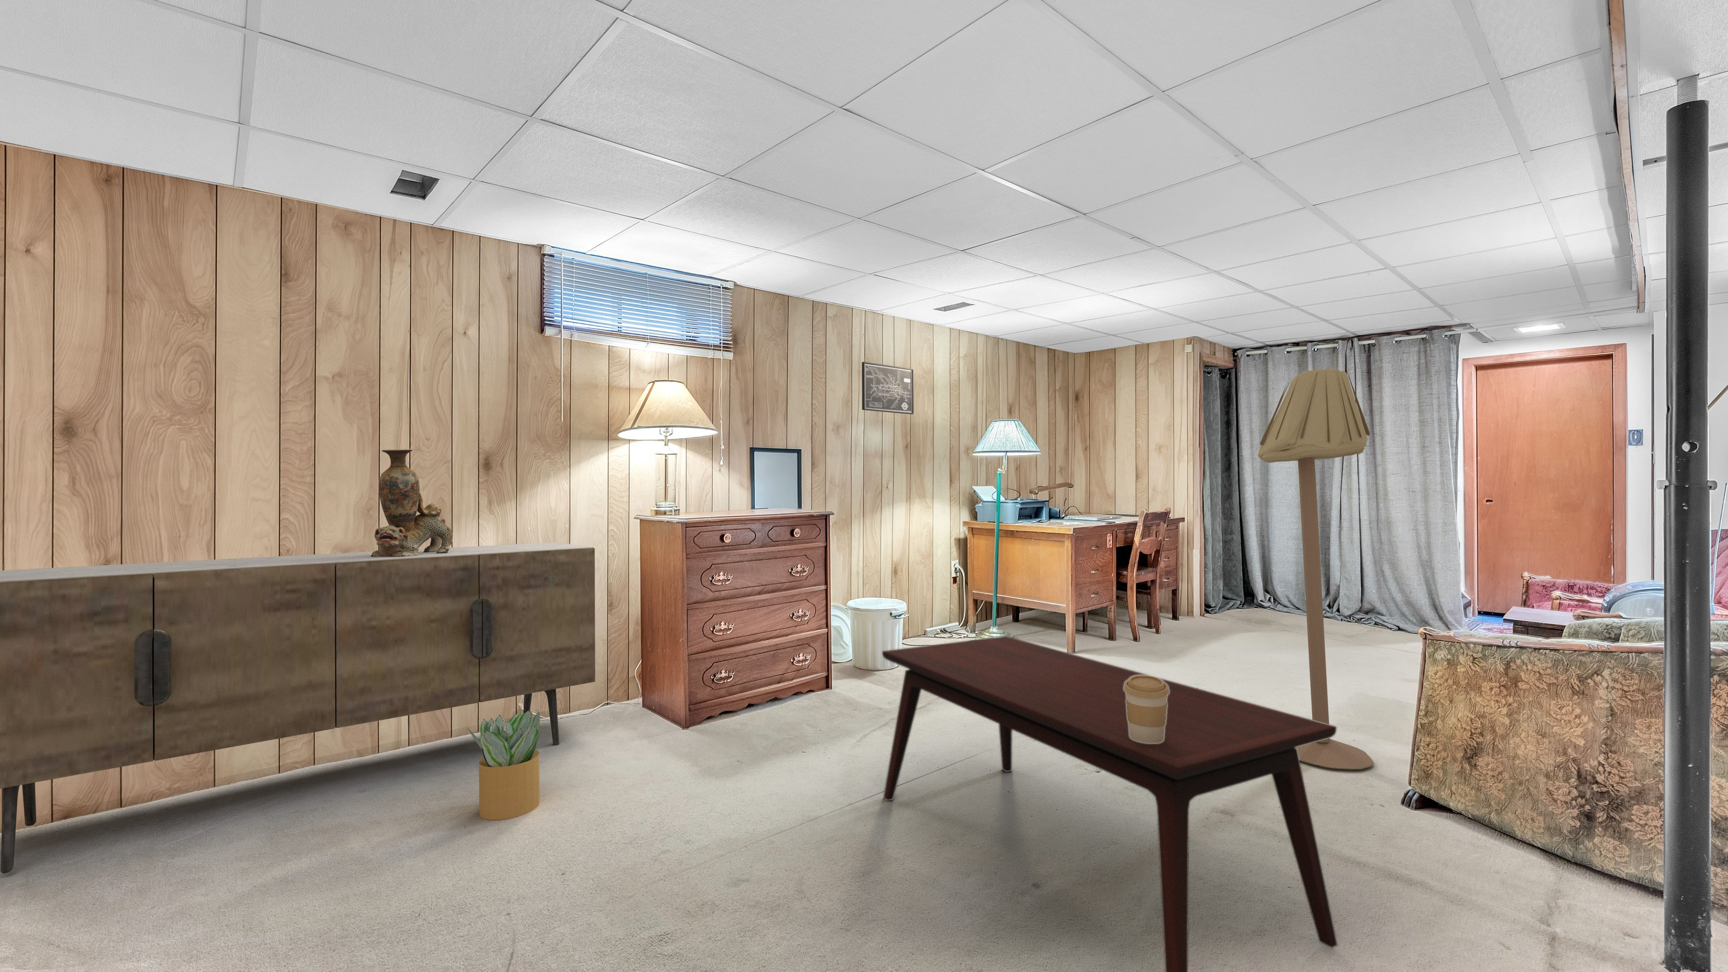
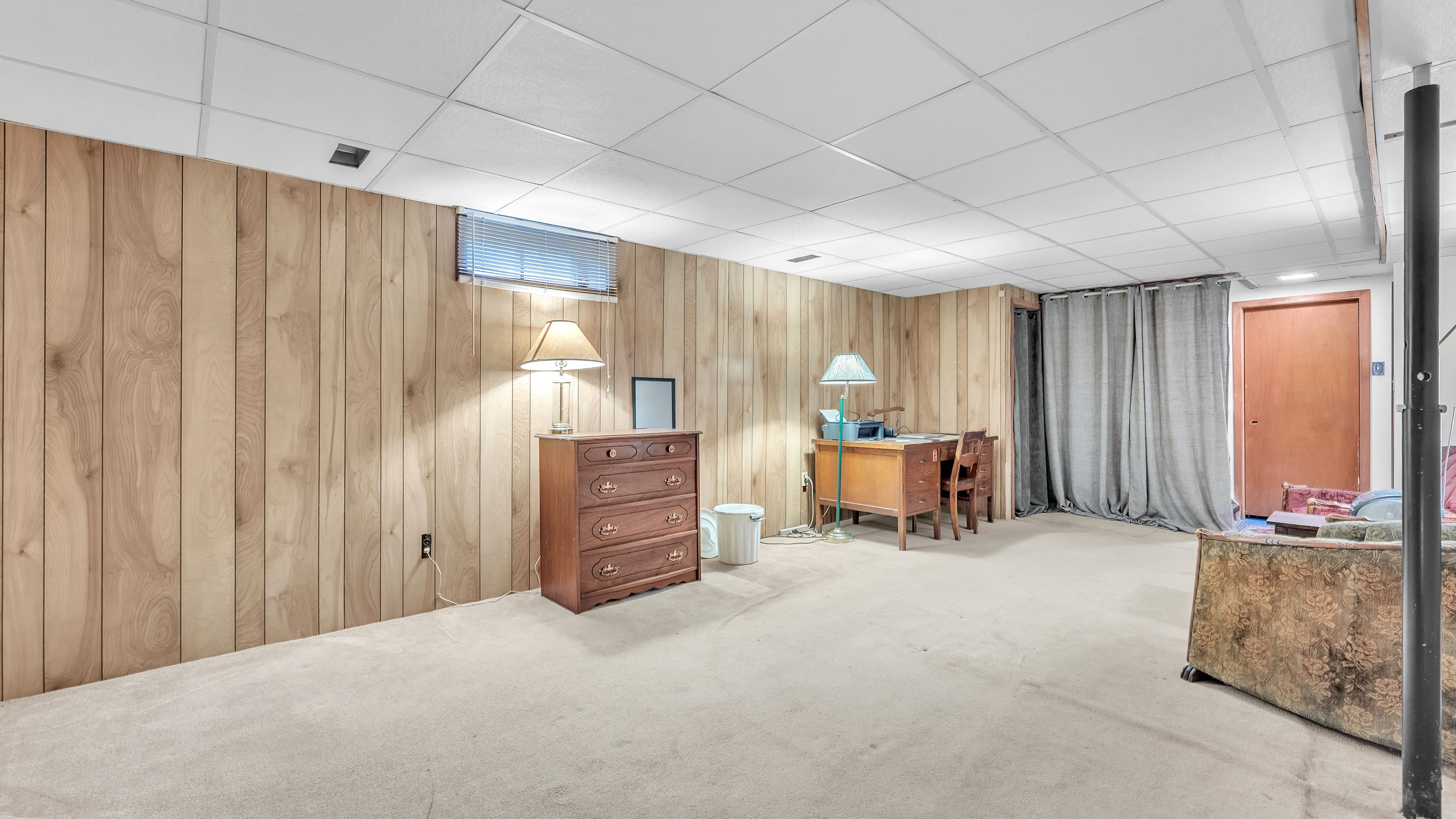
- sideboard [0,542,596,873]
- coffee table [882,635,1339,972]
- vase with dog figurine [370,449,453,557]
- potted plant [468,710,541,820]
- coffee cup [1124,675,1169,743]
- wall art [862,361,914,415]
- floor lamp [1257,367,1374,770]
